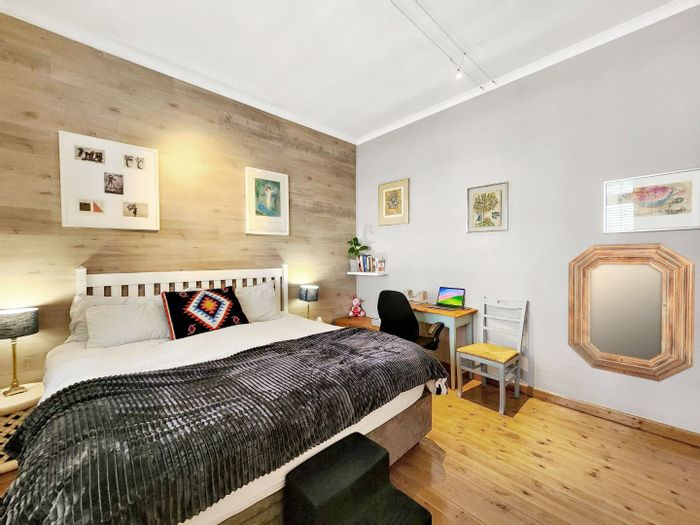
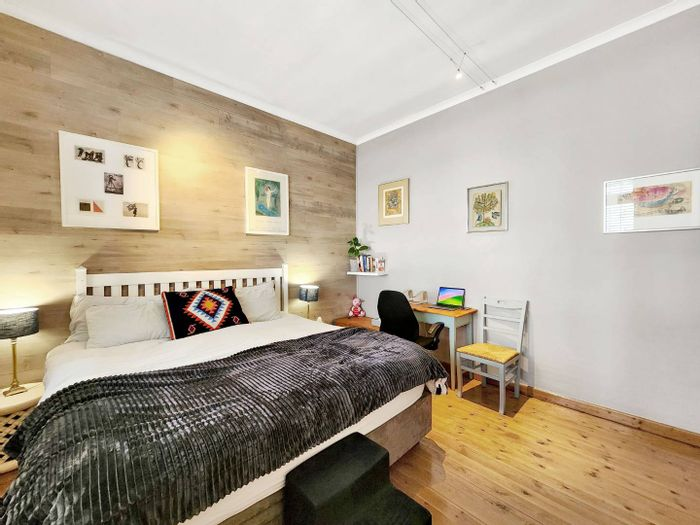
- home mirror [567,242,696,383]
